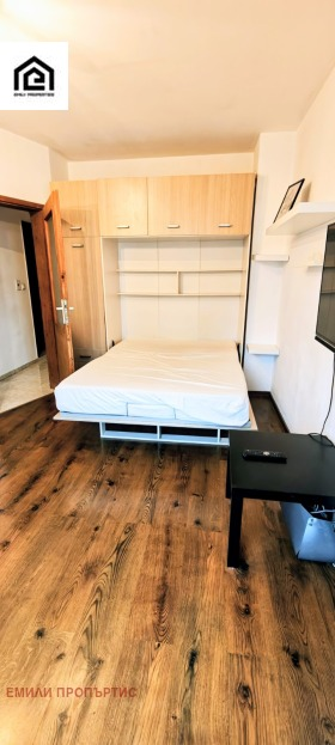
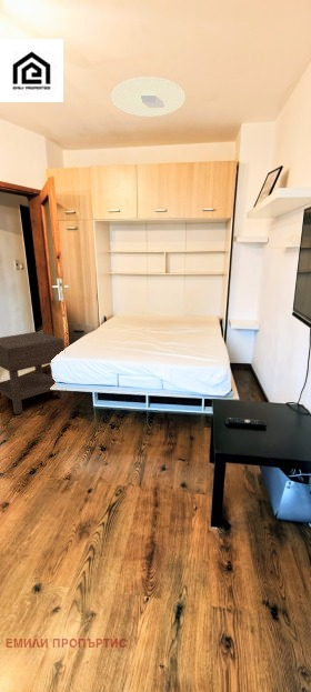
+ nightstand [0,331,68,415]
+ ceiling light [110,76,187,118]
